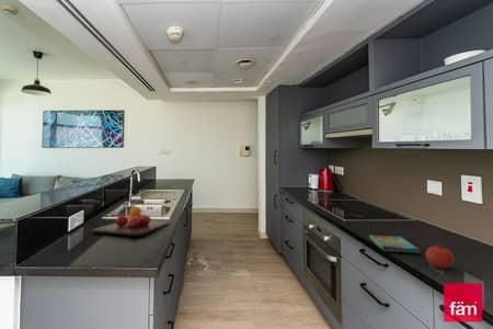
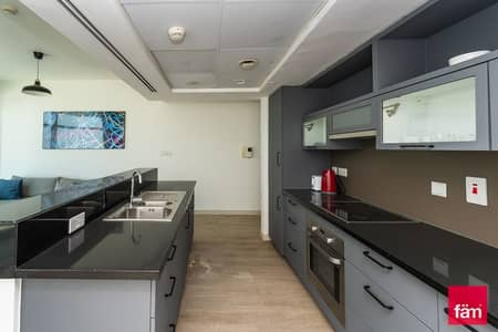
- dish towel [368,234,422,254]
- fruit [425,242,456,270]
- chopping board [91,206,171,237]
